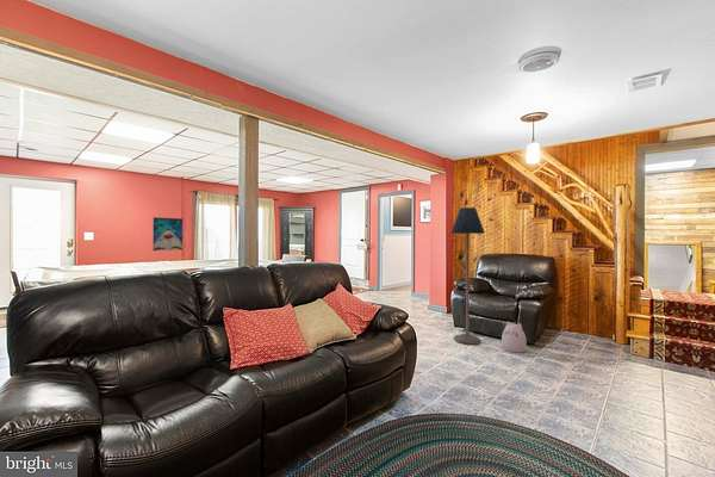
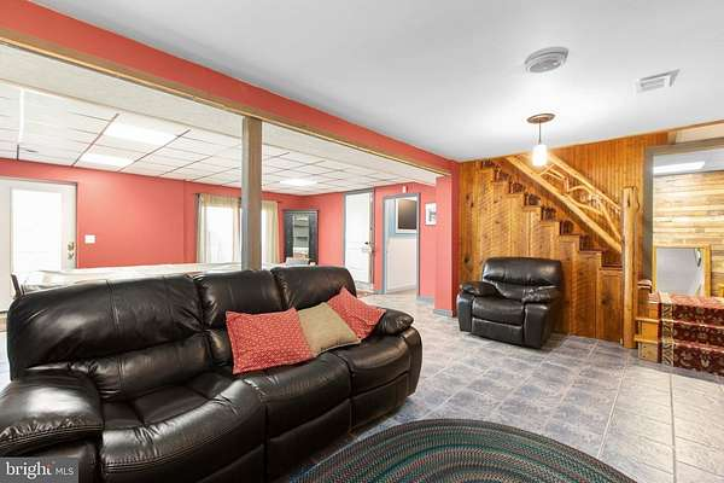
- wall art [153,216,184,252]
- plush toy [500,321,528,354]
- floor lamp [449,206,486,346]
